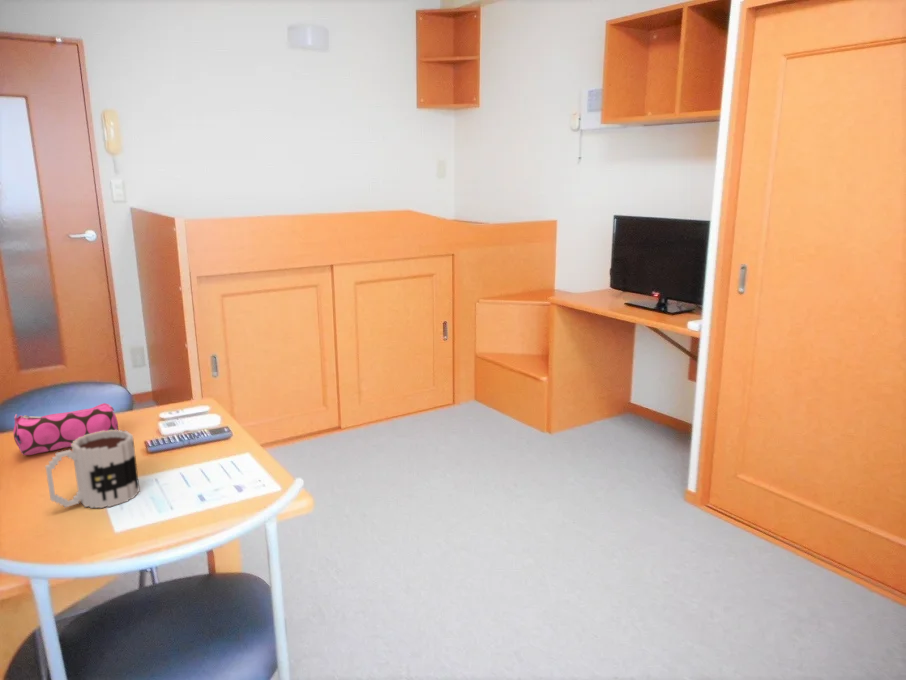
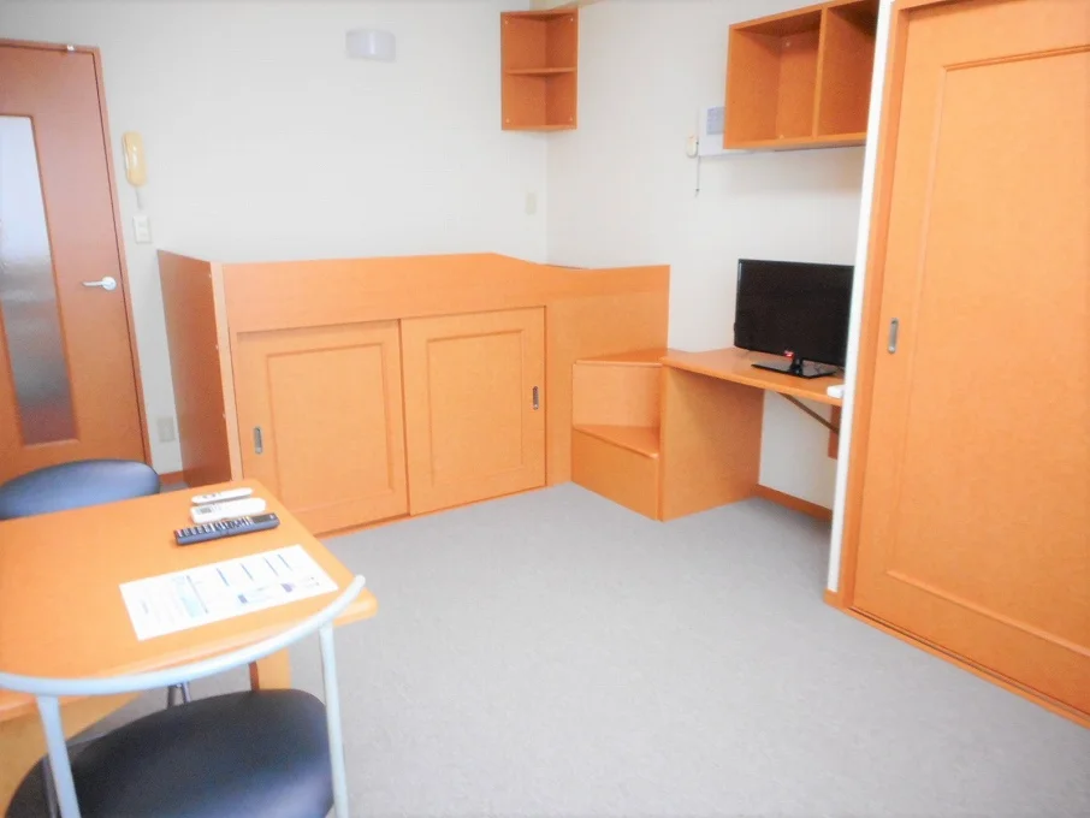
- mug [44,429,141,509]
- pencil case [12,402,119,456]
